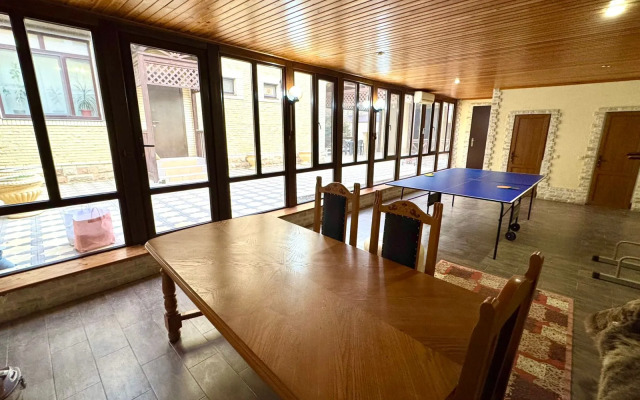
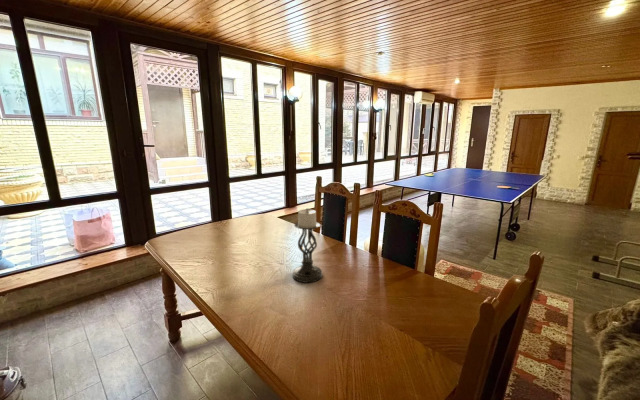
+ candle holder [292,207,323,284]
